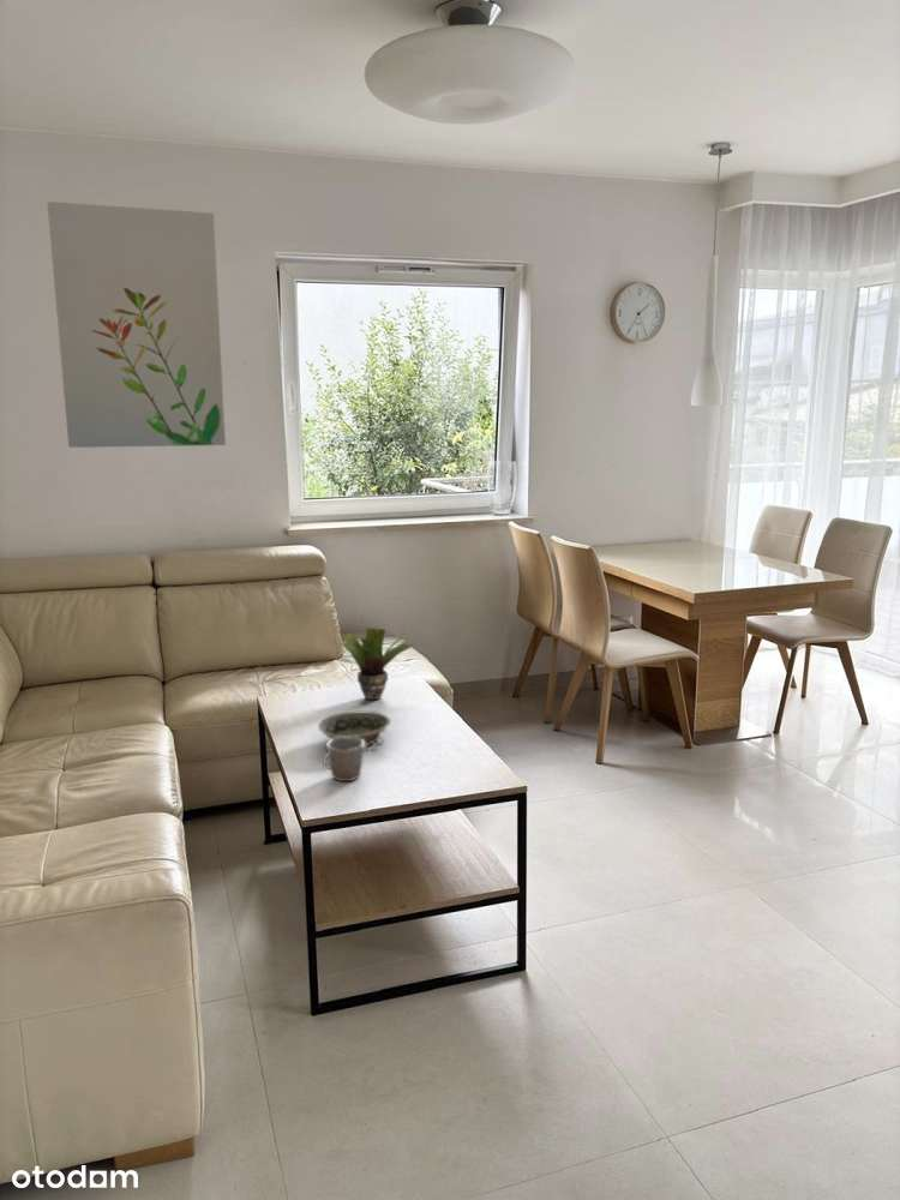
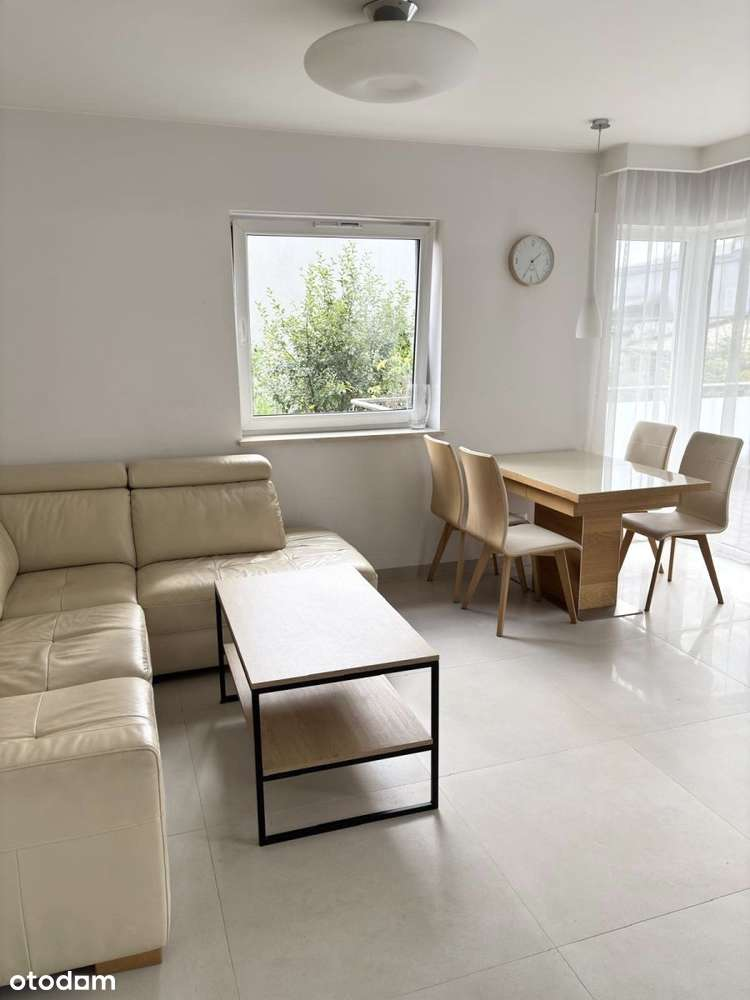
- bowl [317,710,391,749]
- wall art [46,200,227,449]
- mug [322,737,368,782]
- potted plant [332,628,414,701]
